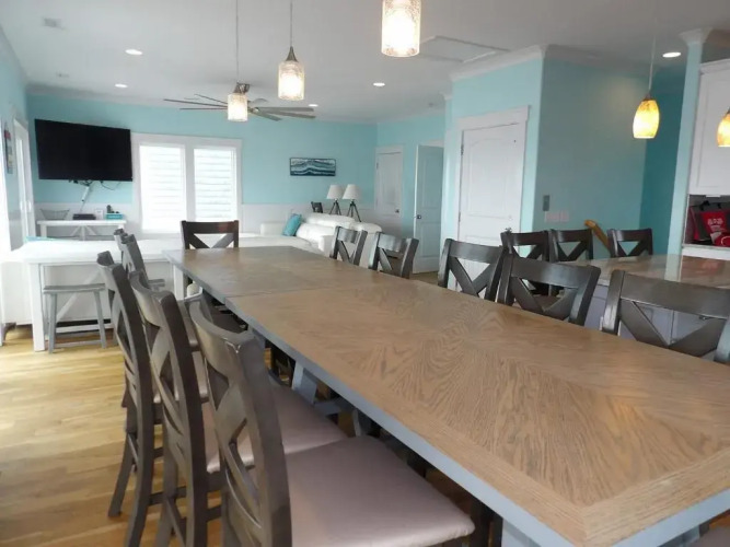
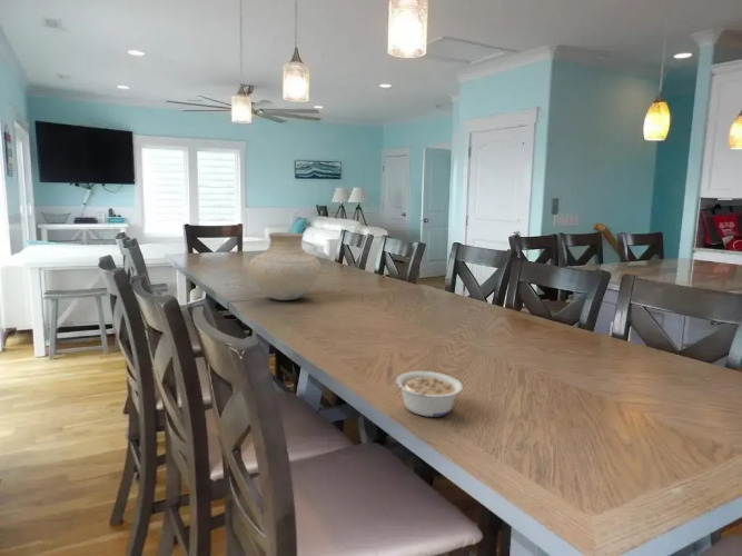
+ legume [395,370,464,418]
+ vase [248,231,321,301]
